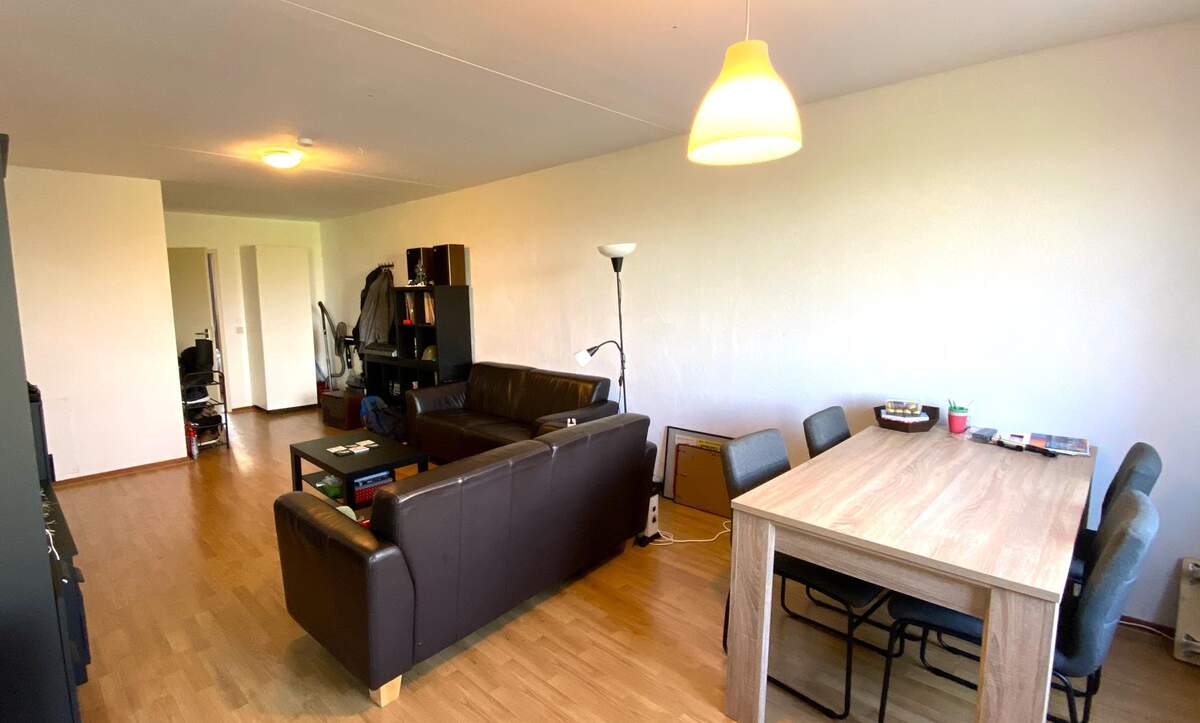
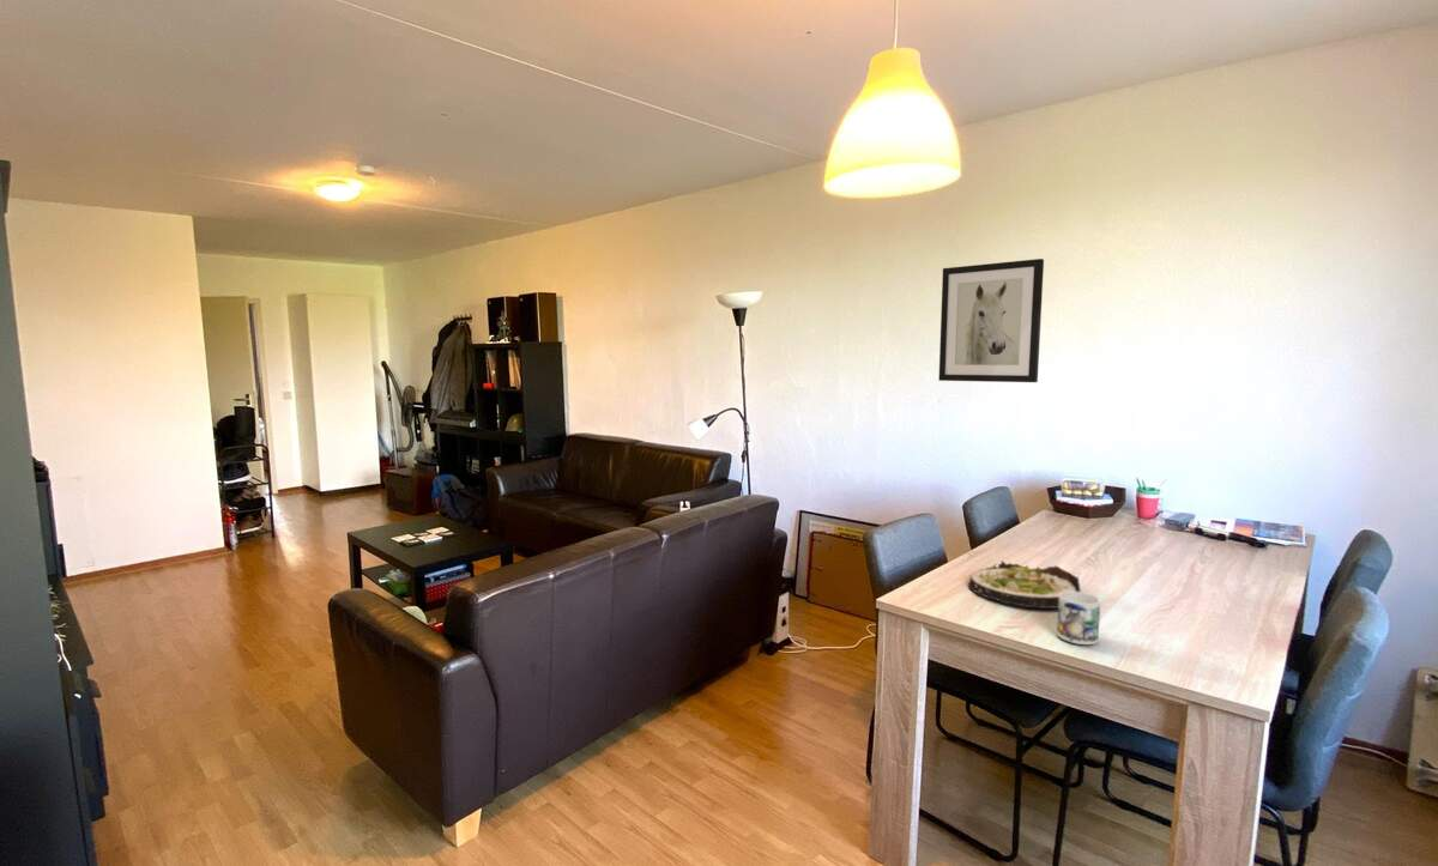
+ mug [1056,591,1101,646]
+ salad plate [967,559,1081,610]
+ wall art [937,258,1045,383]
